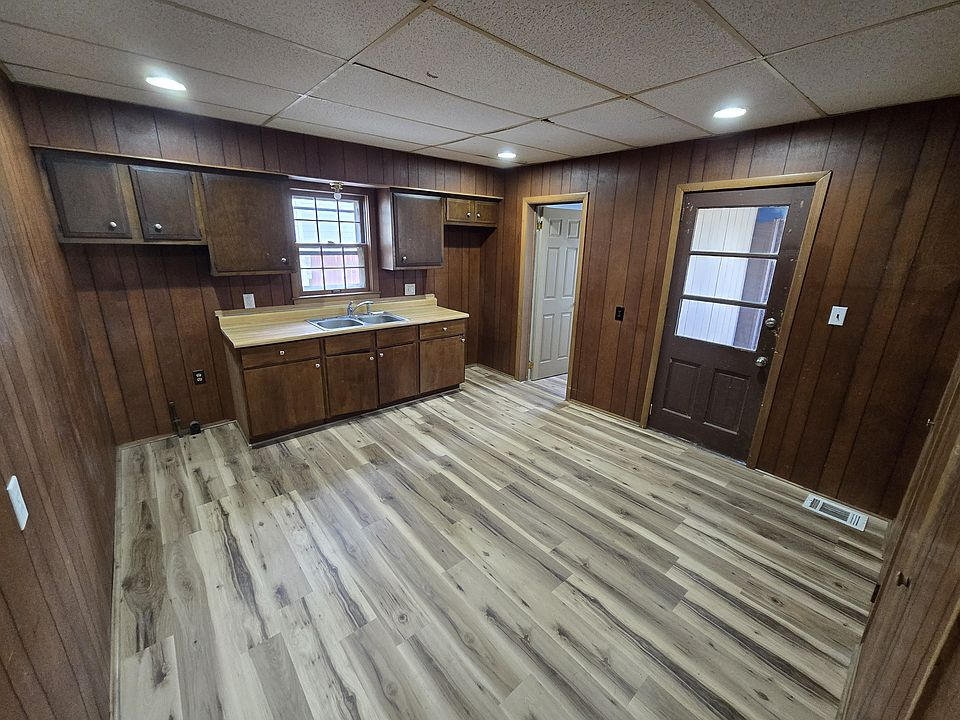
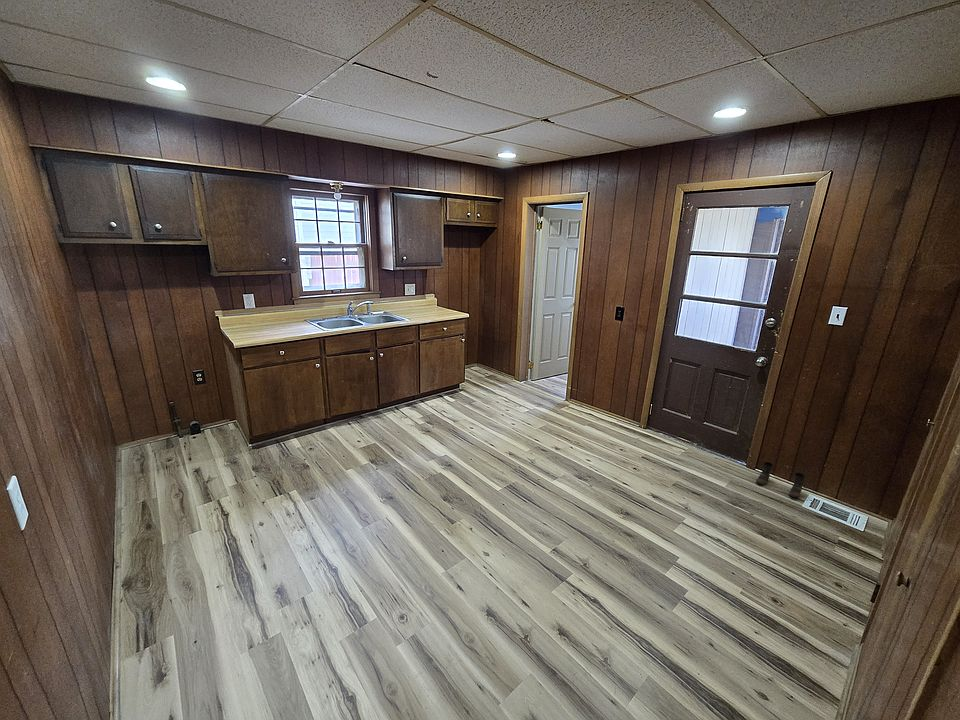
+ boots [755,461,806,499]
